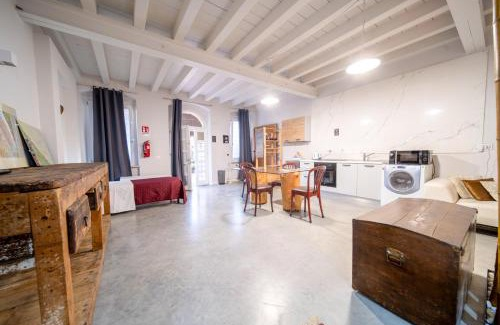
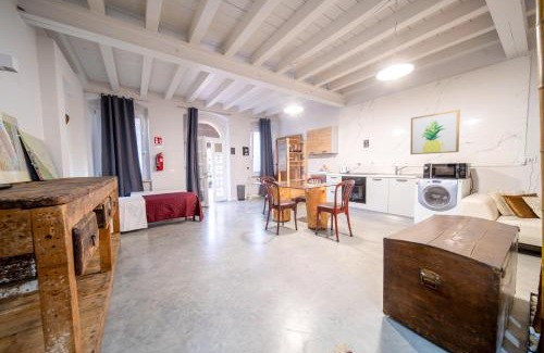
+ wall art [409,109,460,155]
